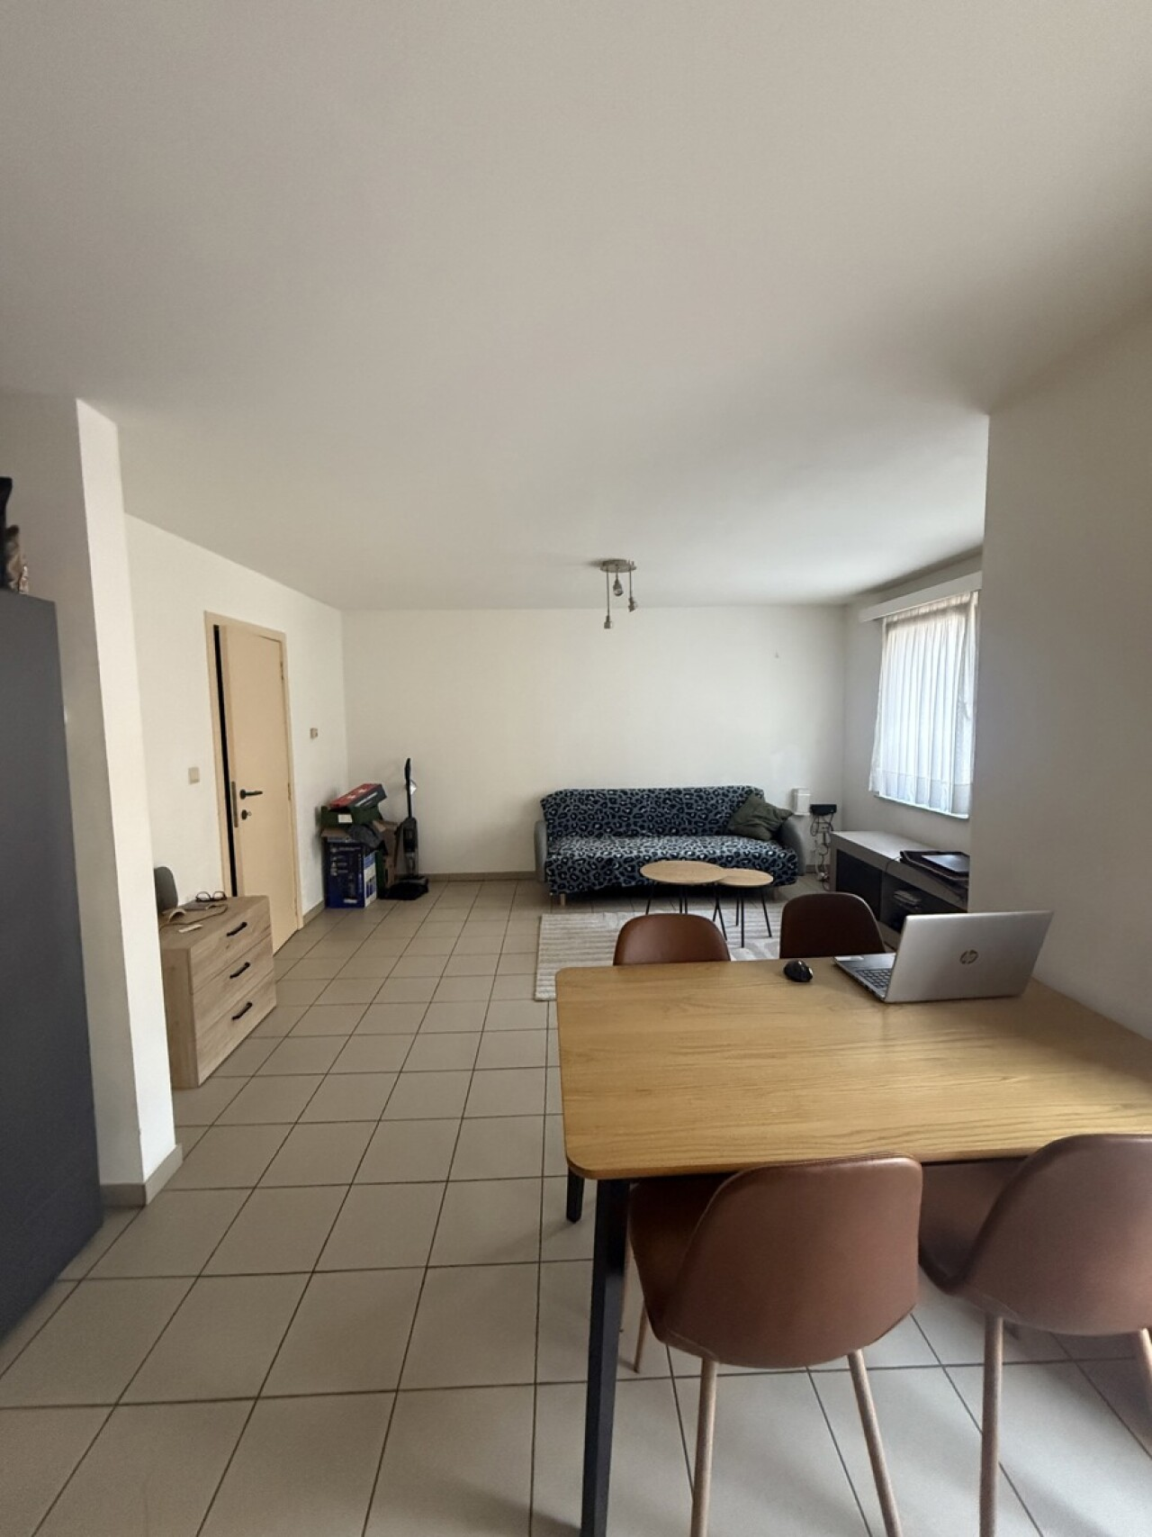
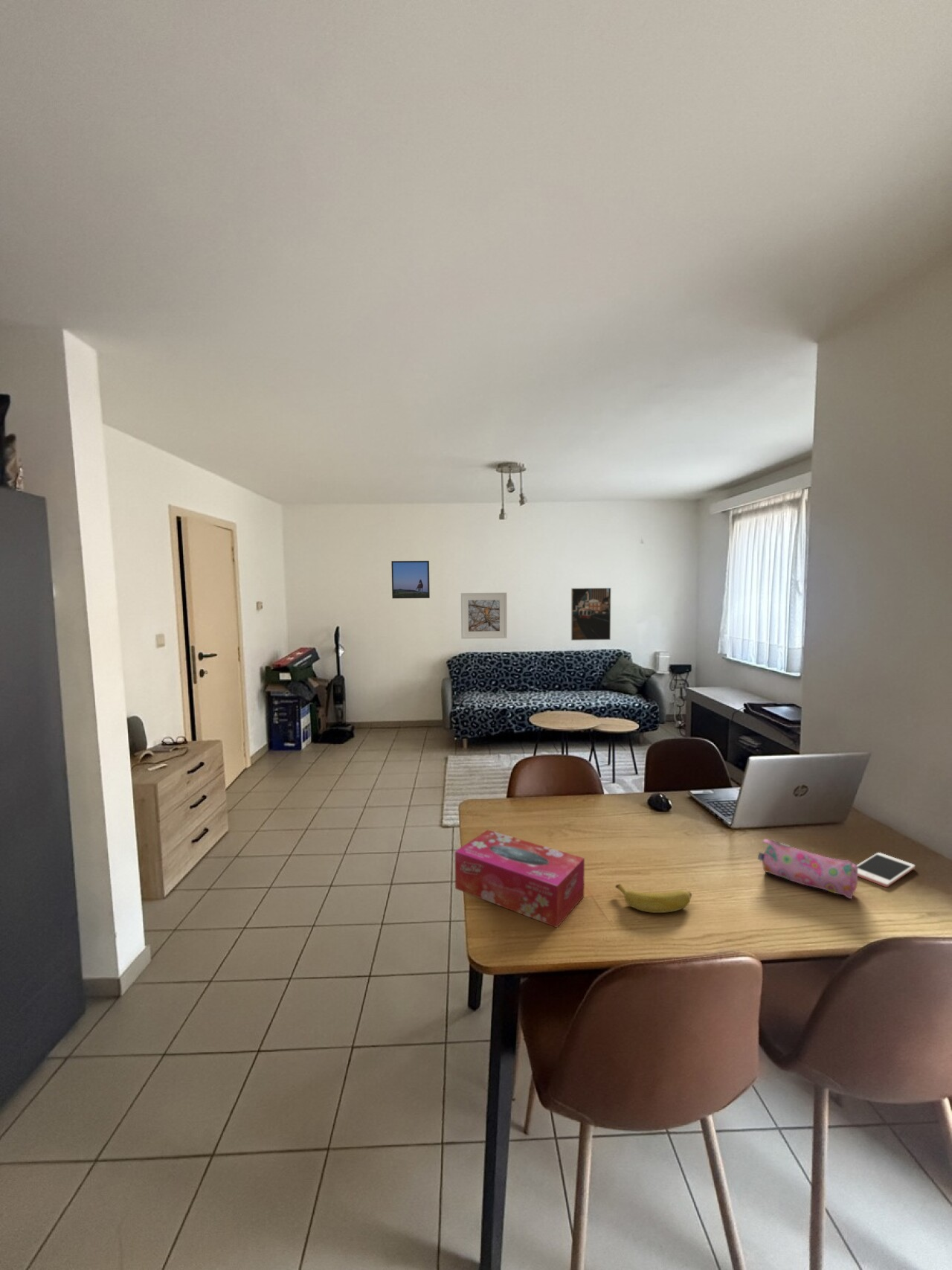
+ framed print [570,587,611,641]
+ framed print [390,560,431,599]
+ banana [614,883,692,914]
+ cell phone [857,852,916,888]
+ pencil case [757,838,858,899]
+ tissue box [454,829,585,929]
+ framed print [460,592,508,640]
